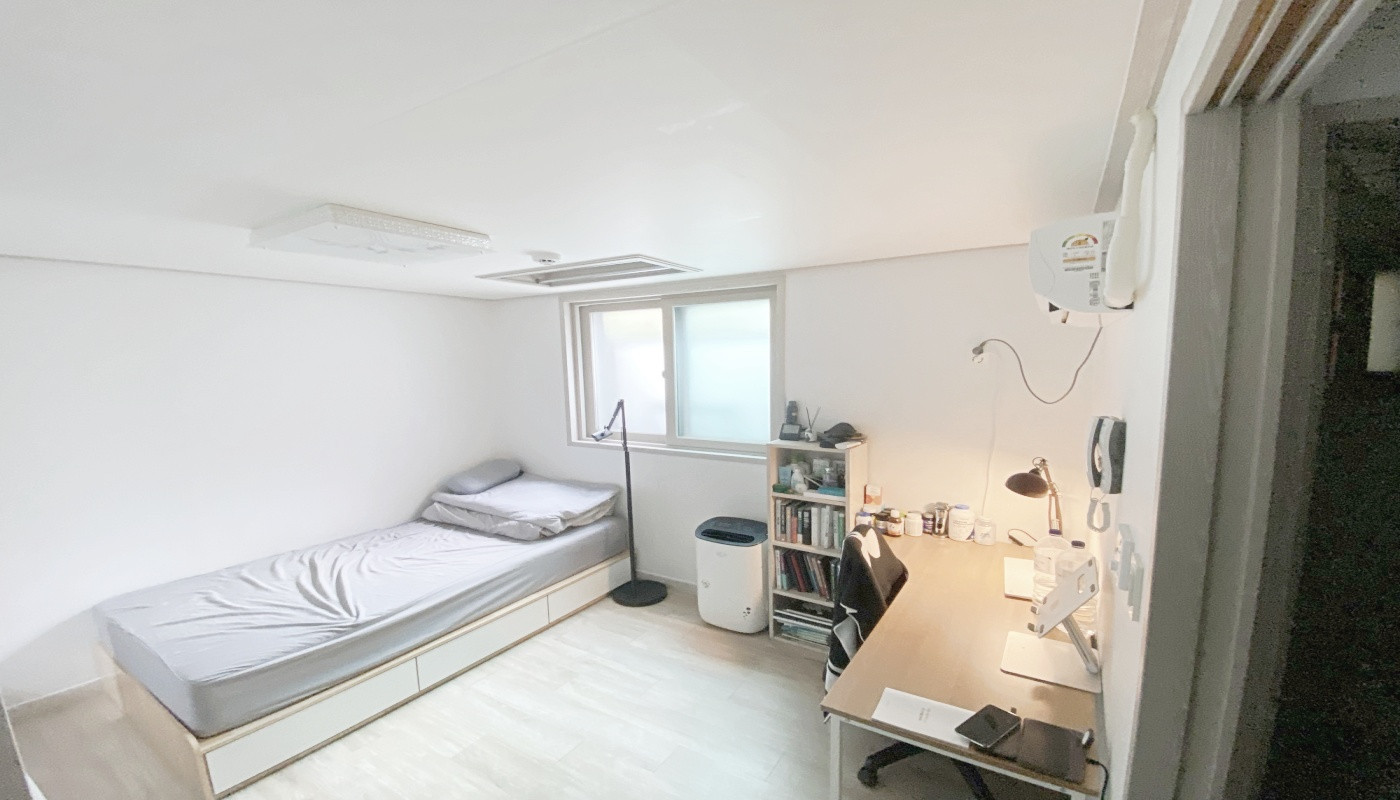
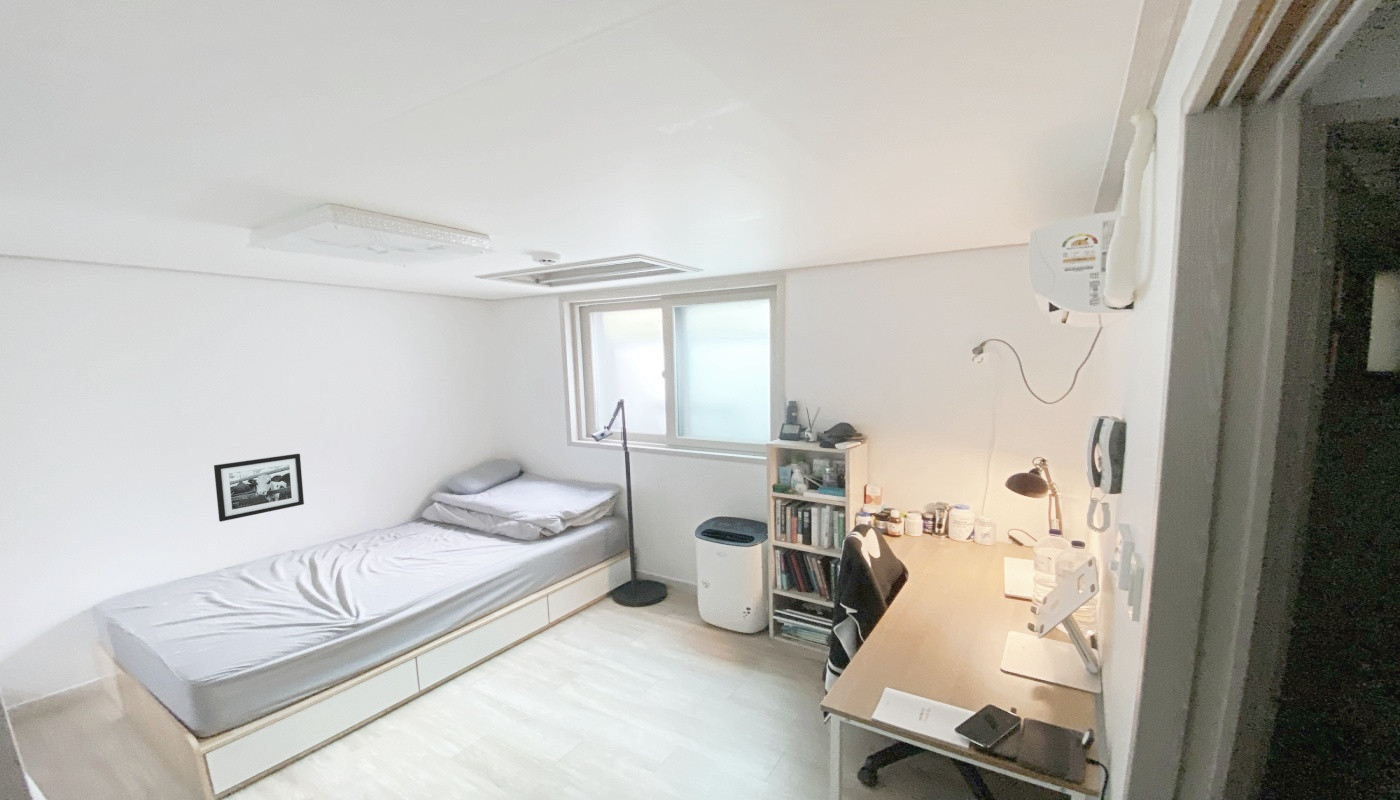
+ picture frame [213,453,305,523]
